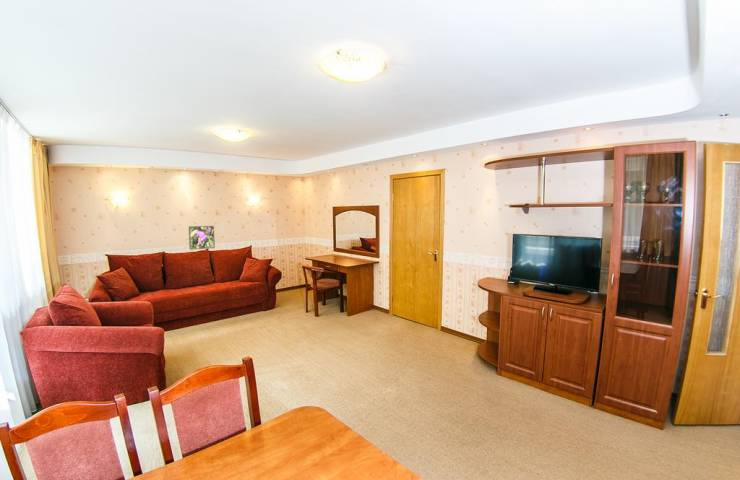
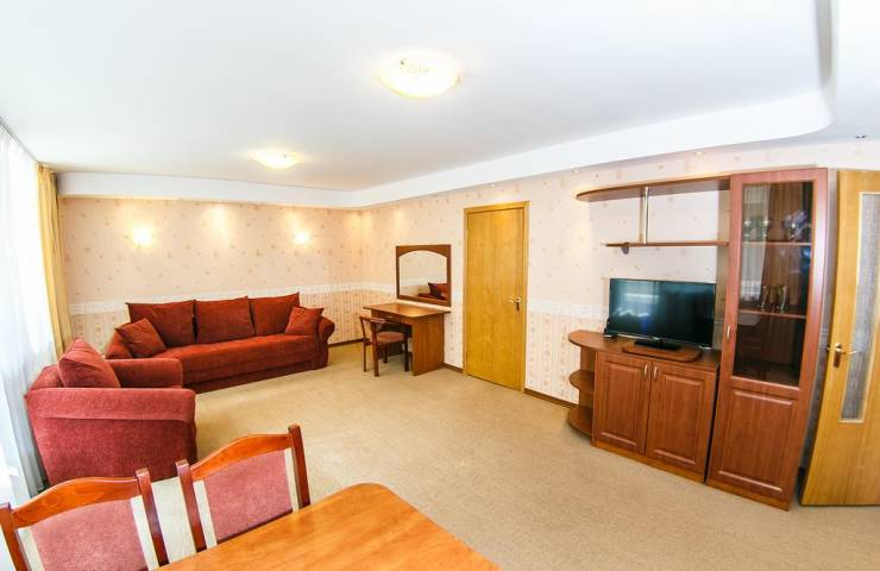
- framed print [188,225,216,251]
